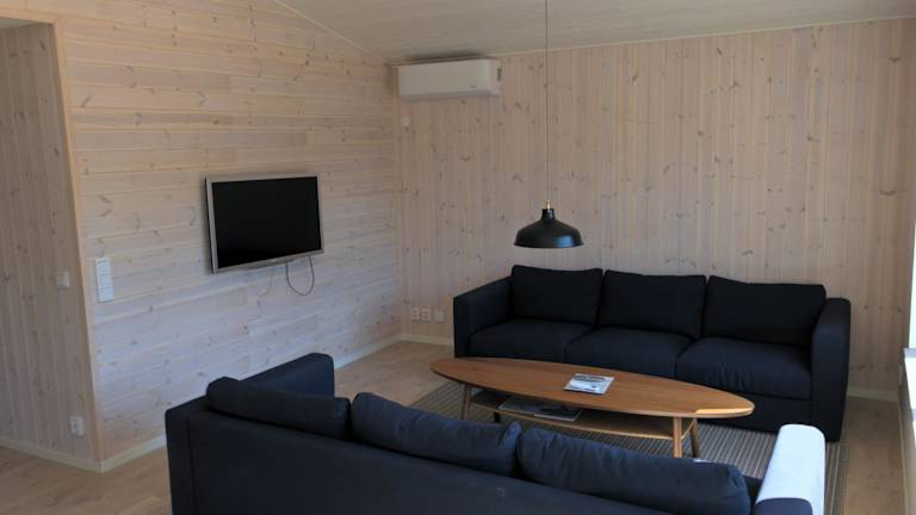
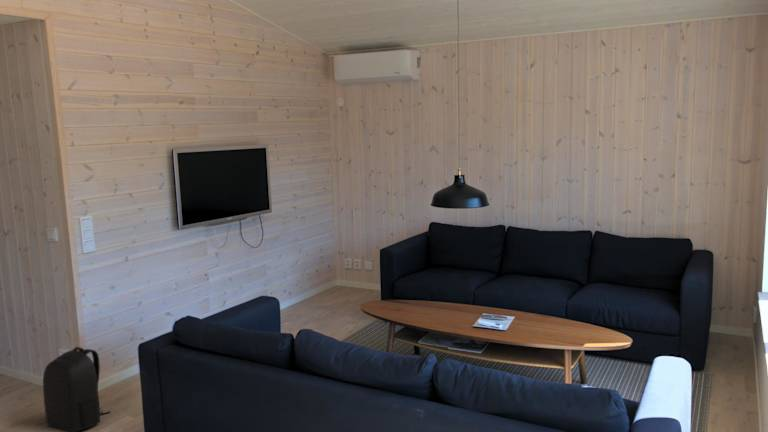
+ backpack [42,346,111,432]
